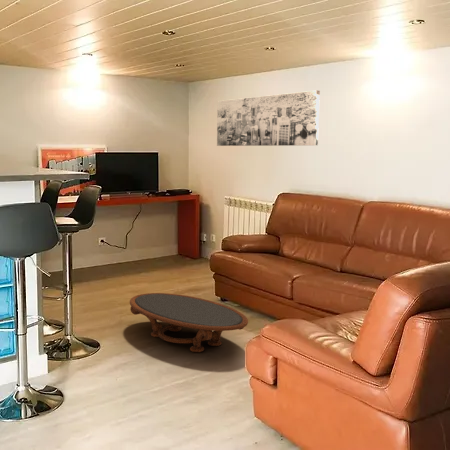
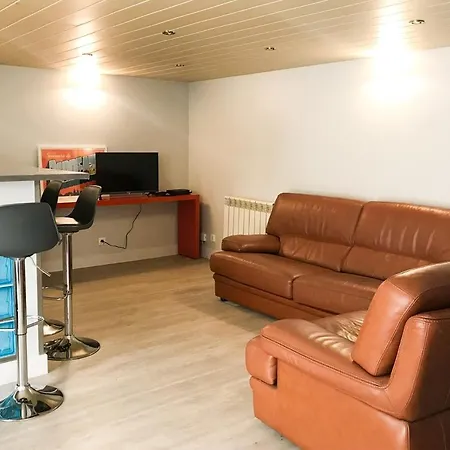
- coffee table [129,292,249,353]
- wall art [216,89,321,147]
